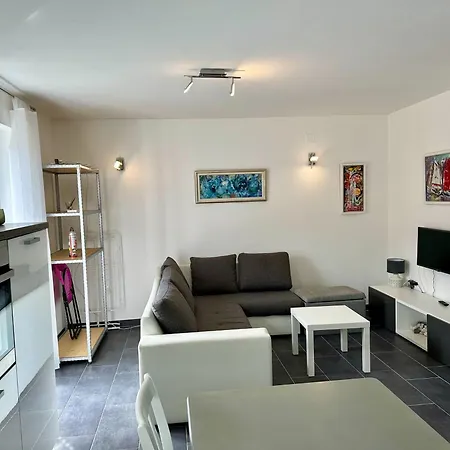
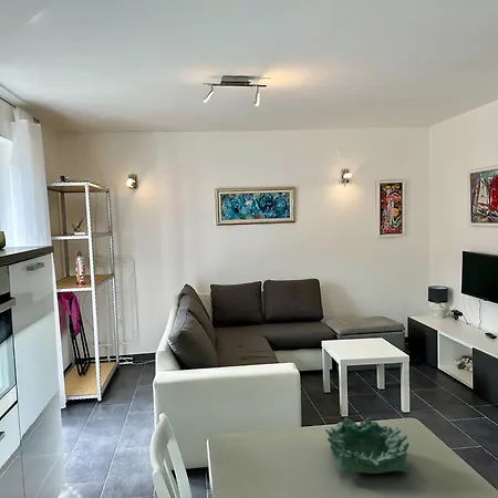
+ decorative bowl [324,416,411,477]
